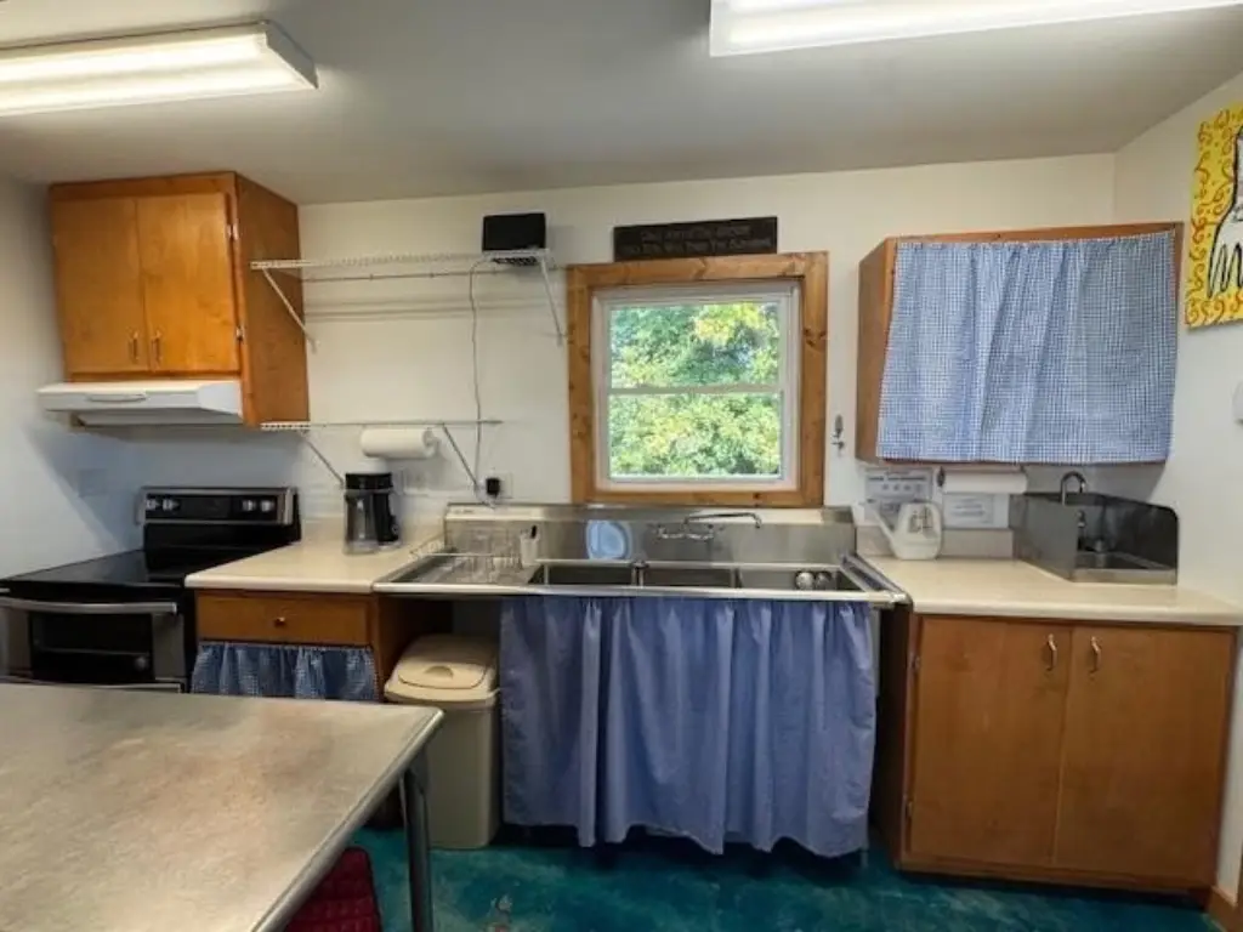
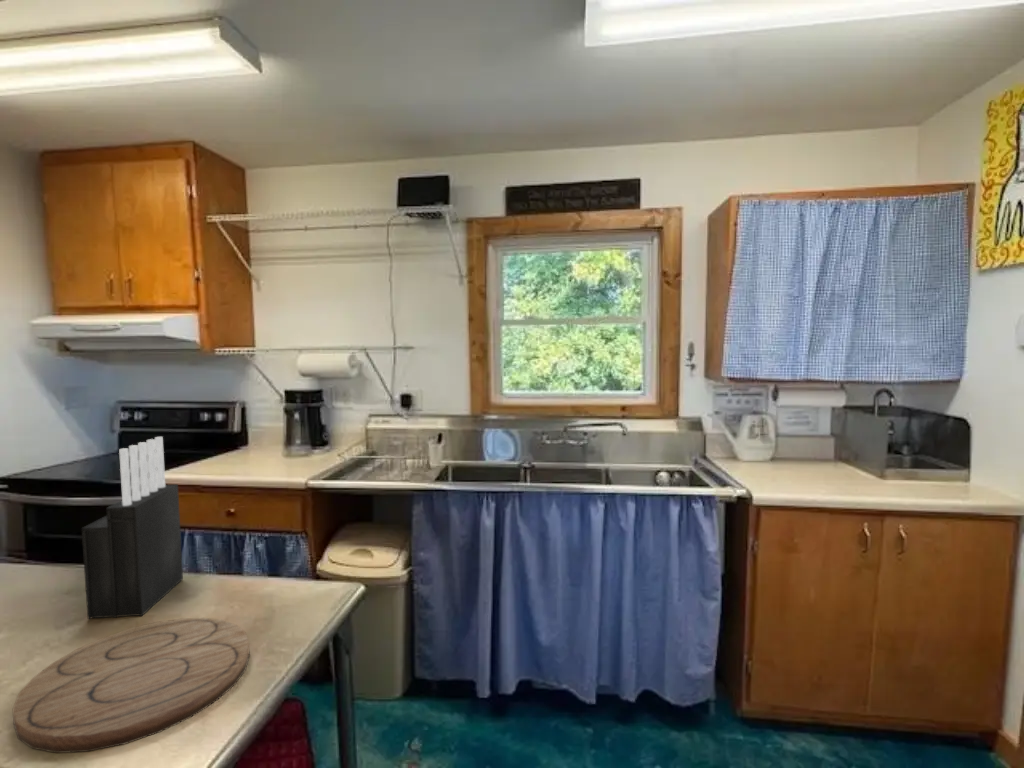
+ knife block [80,436,184,620]
+ cutting board [12,617,251,754]
